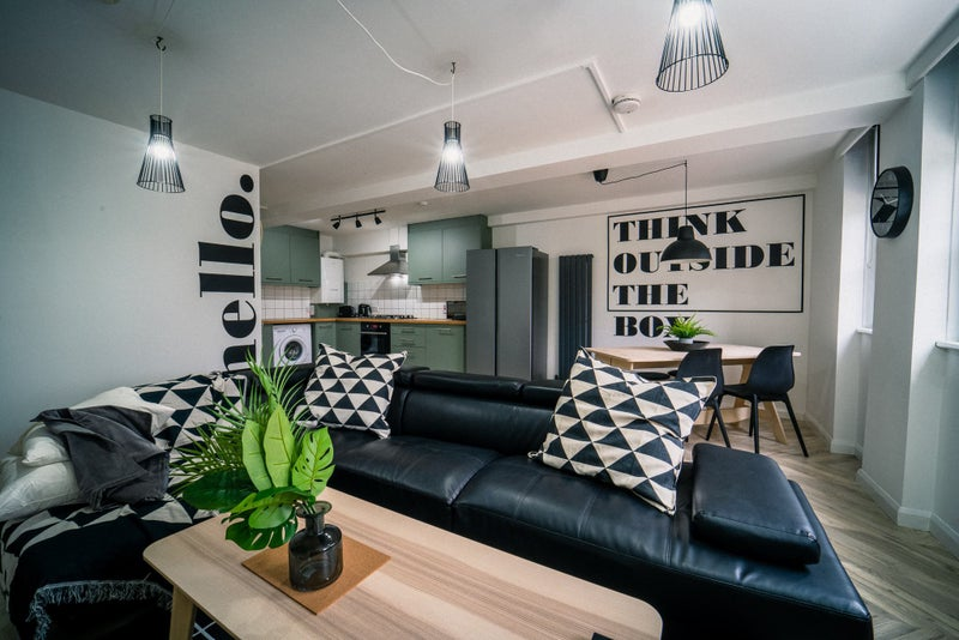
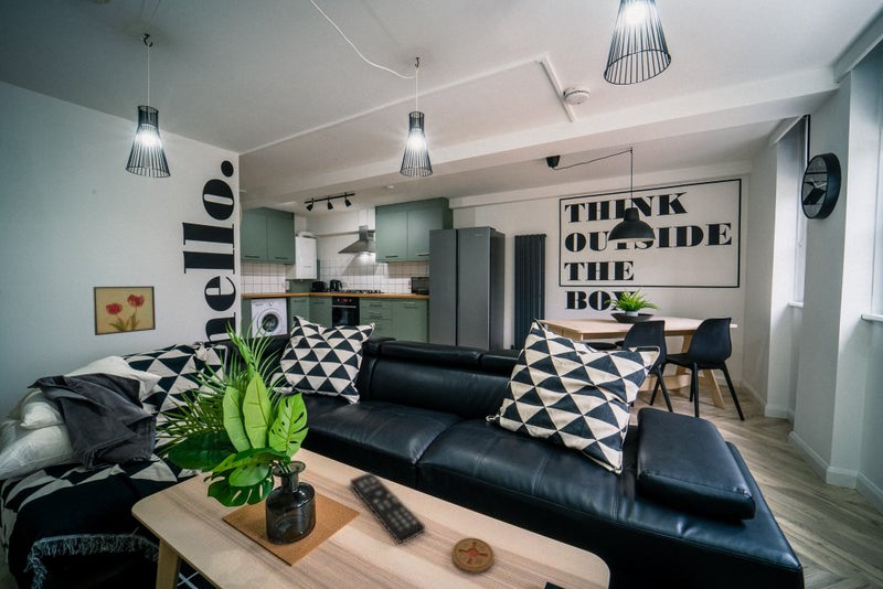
+ wall art [92,285,157,336]
+ remote control [349,471,426,546]
+ coaster [451,537,494,575]
